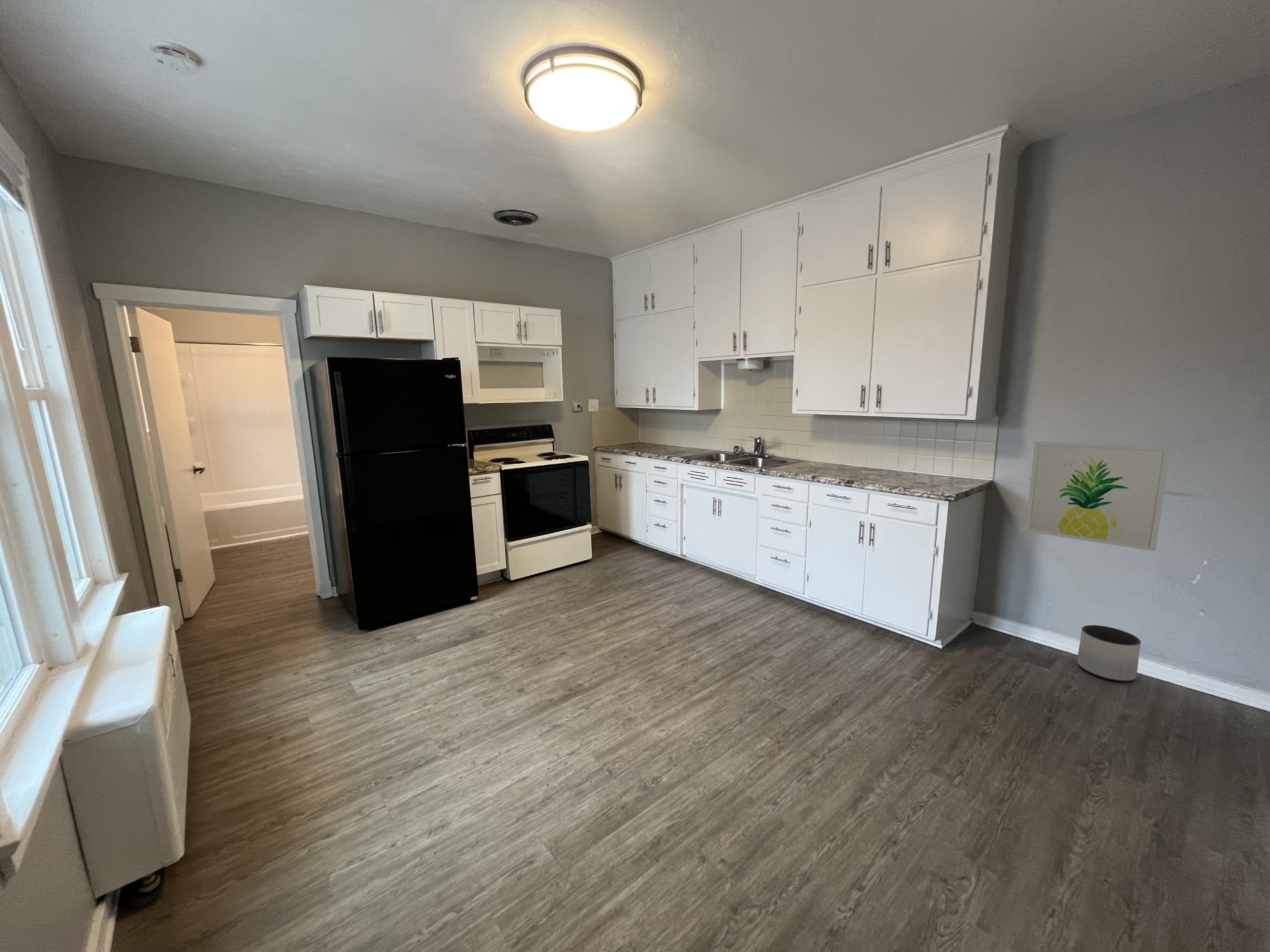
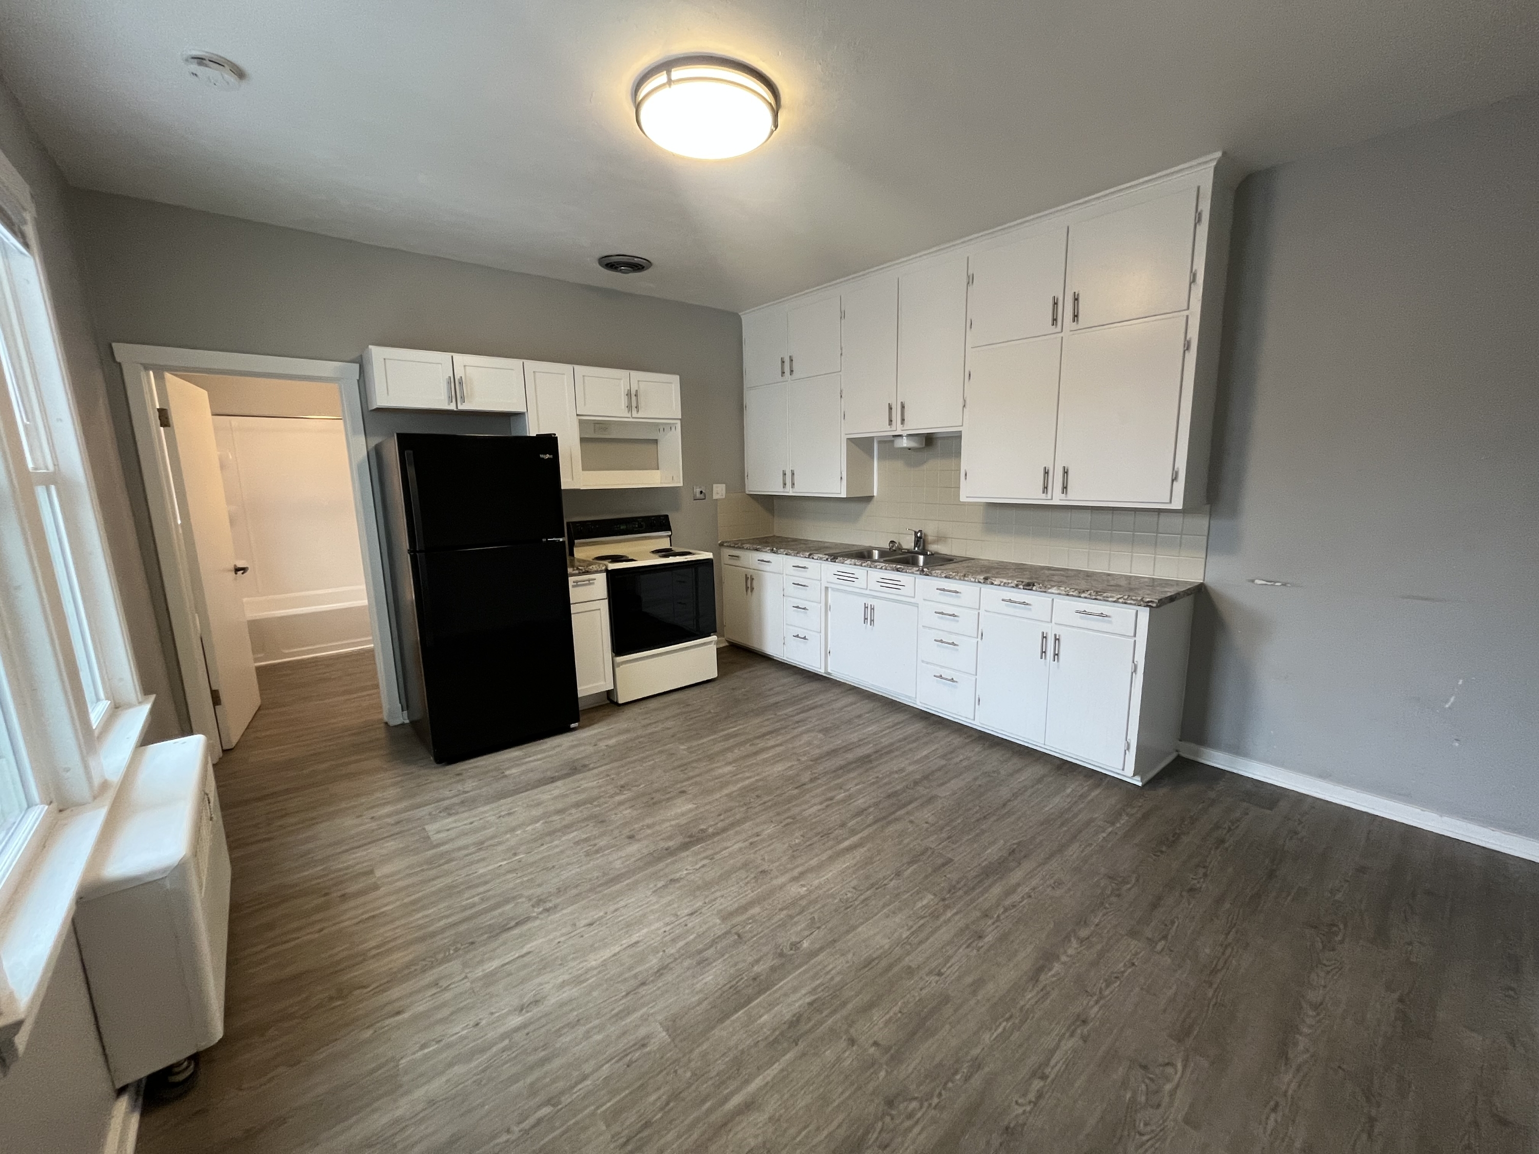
- wall art [1025,441,1171,552]
- planter [1077,625,1141,682]
